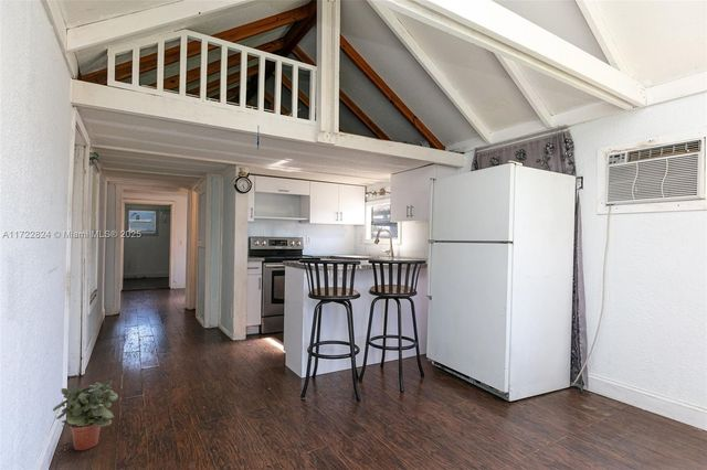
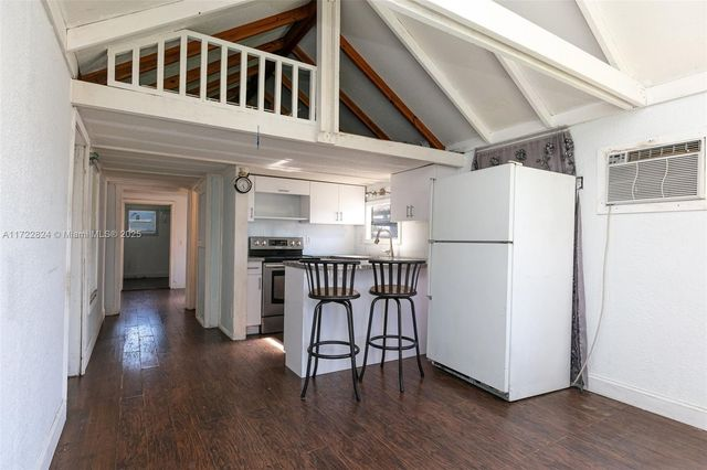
- potted plant [52,378,119,451]
